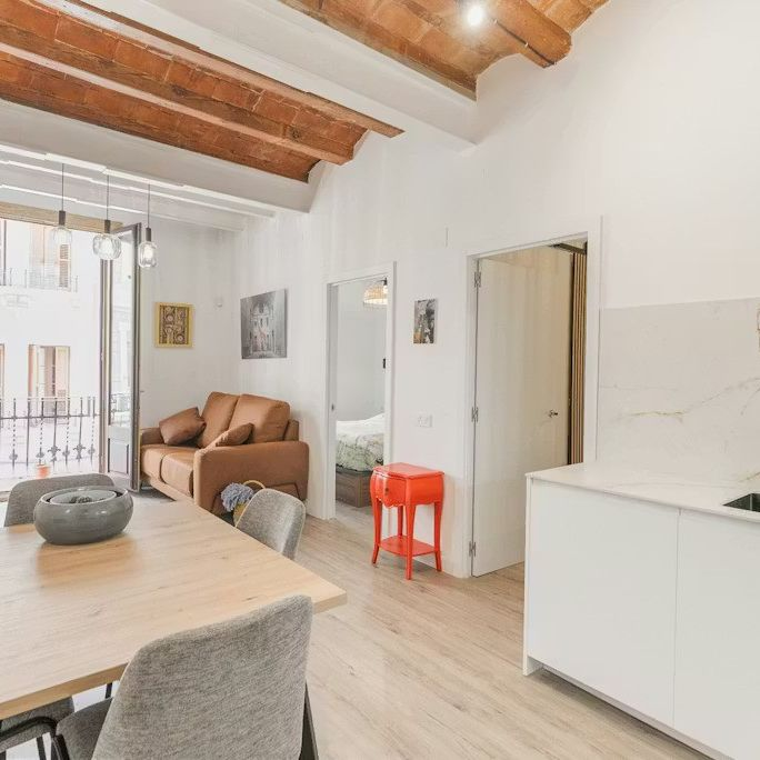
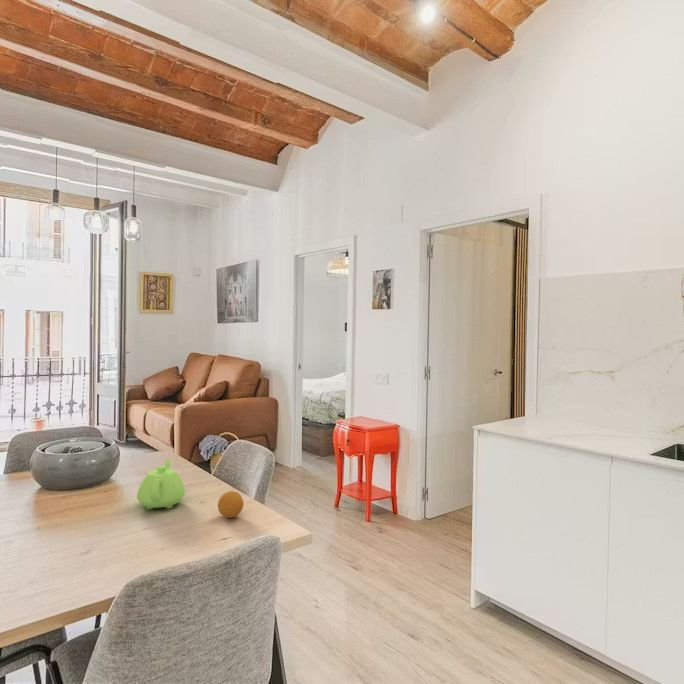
+ fruit [217,490,245,519]
+ teapot [136,458,186,510]
